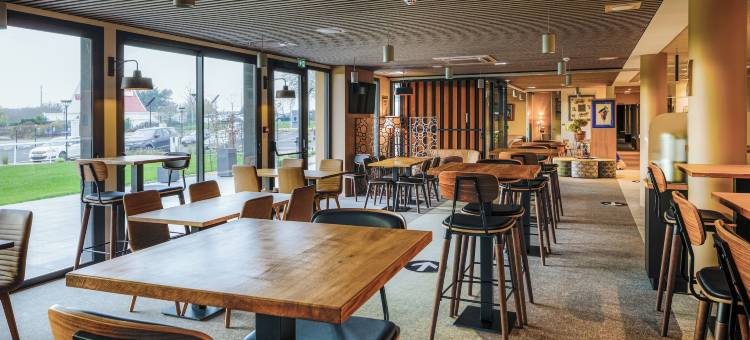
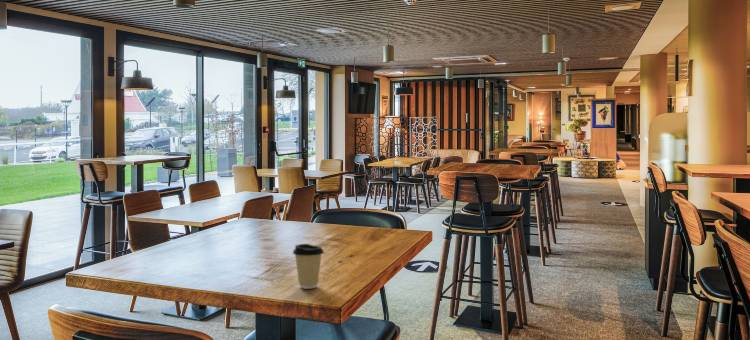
+ coffee cup [292,243,325,290]
